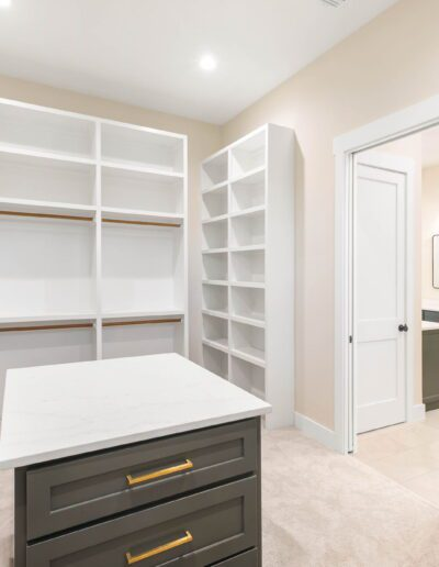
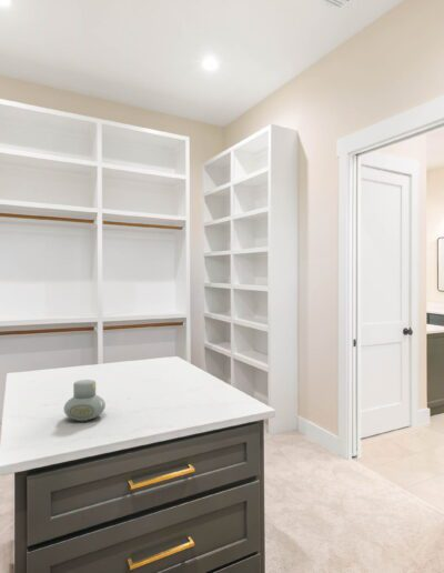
+ air freshener [62,379,107,422]
